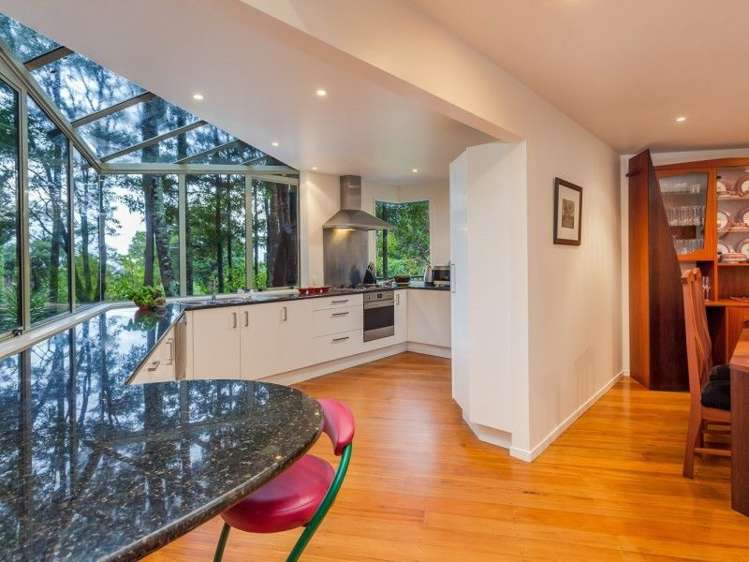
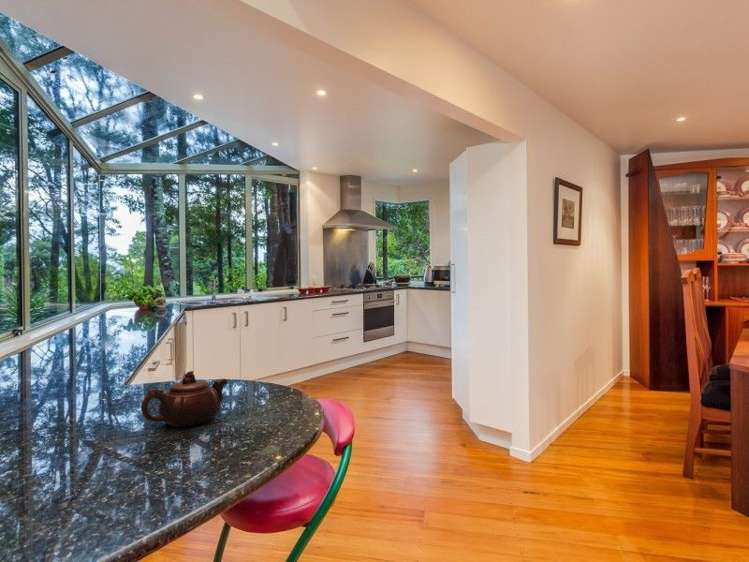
+ teapot [140,370,229,428]
